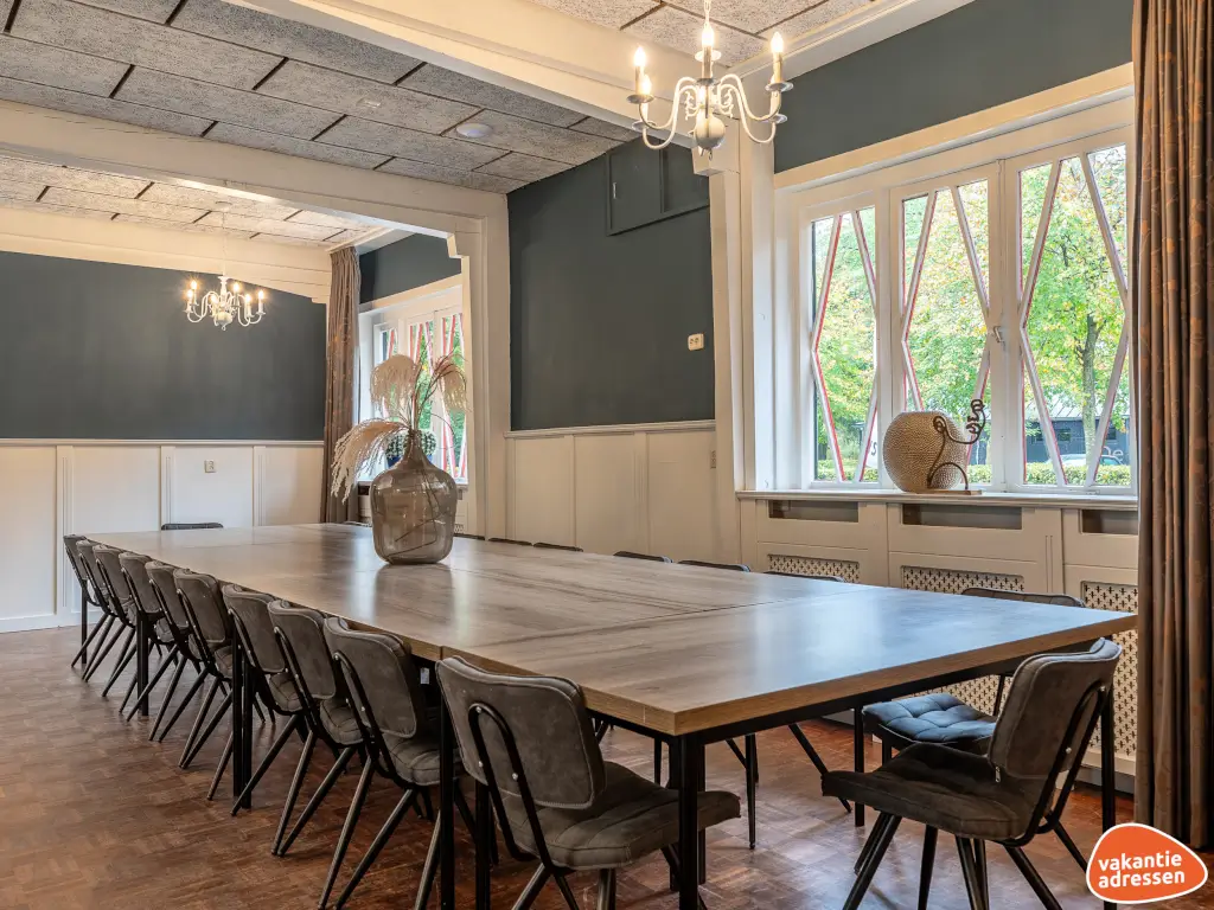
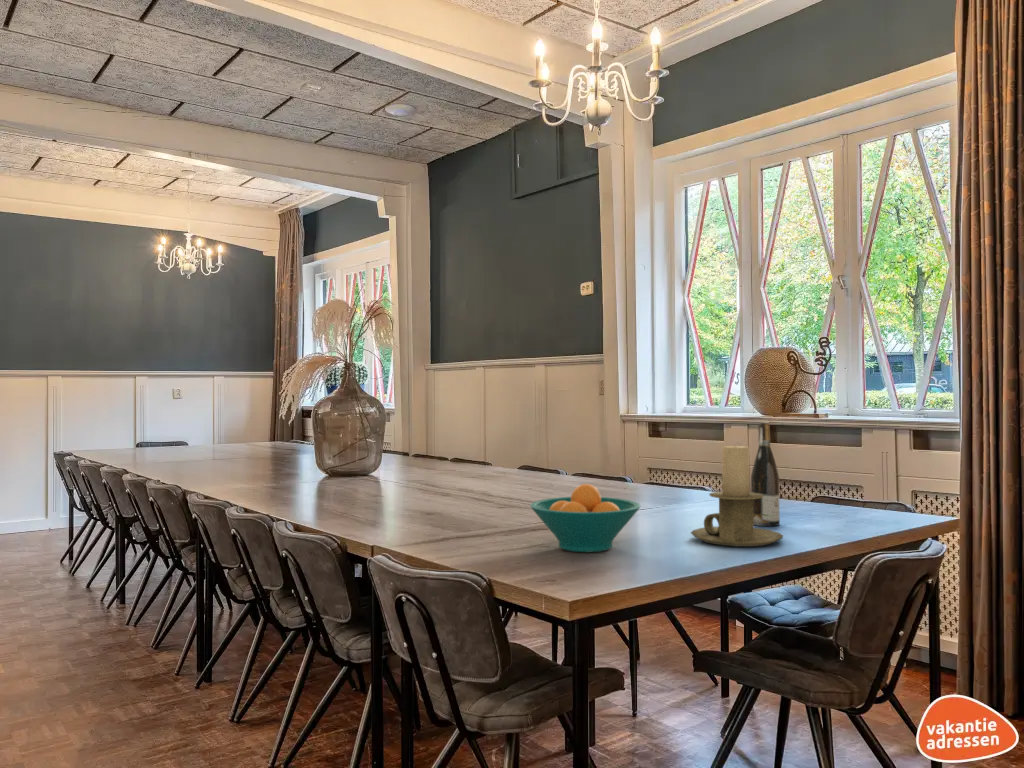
+ wine bottle [750,421,781,527]
+ candle holder [690,445,785,548]
+ fruit bowl [529,483,641,553]
